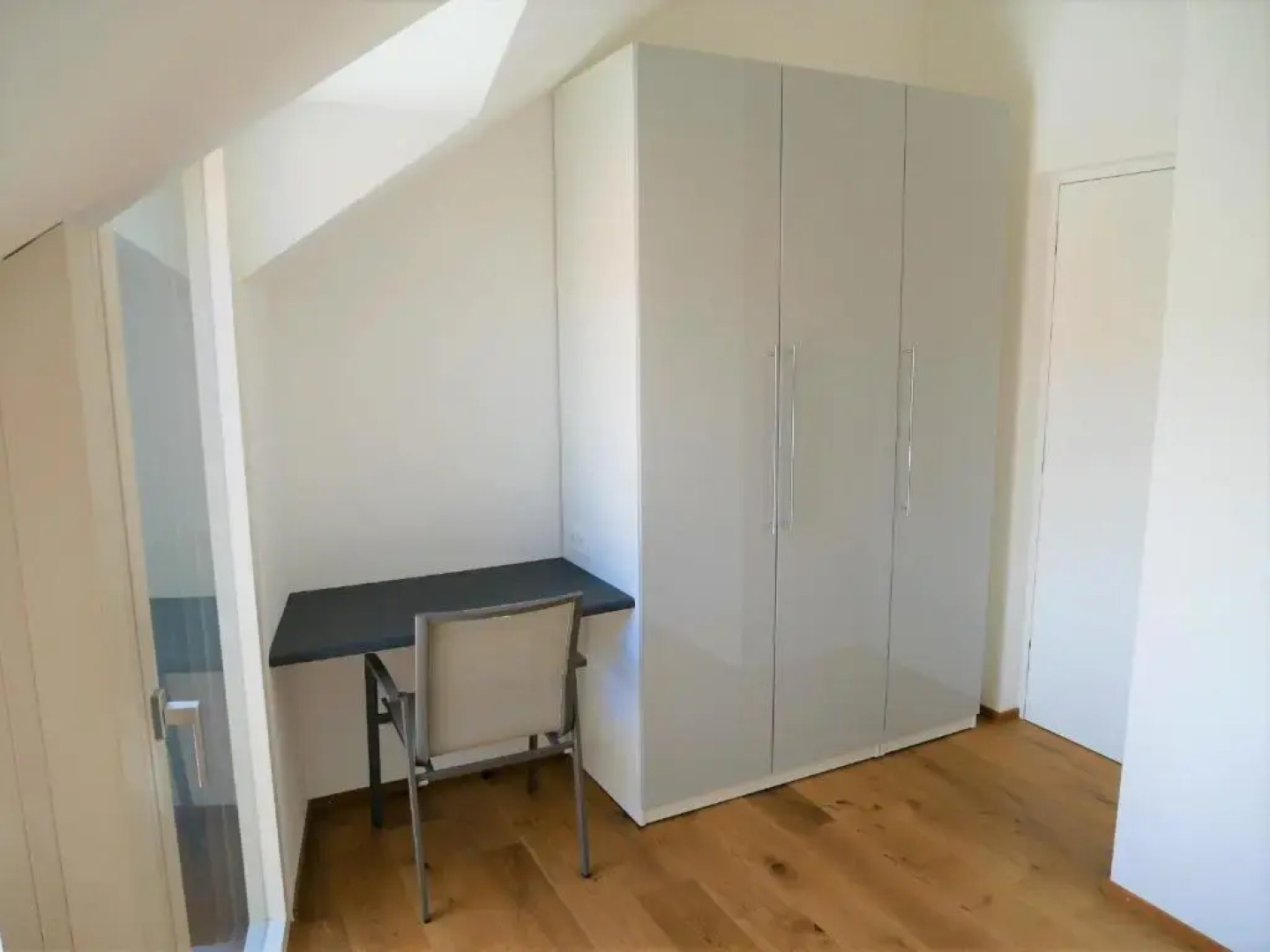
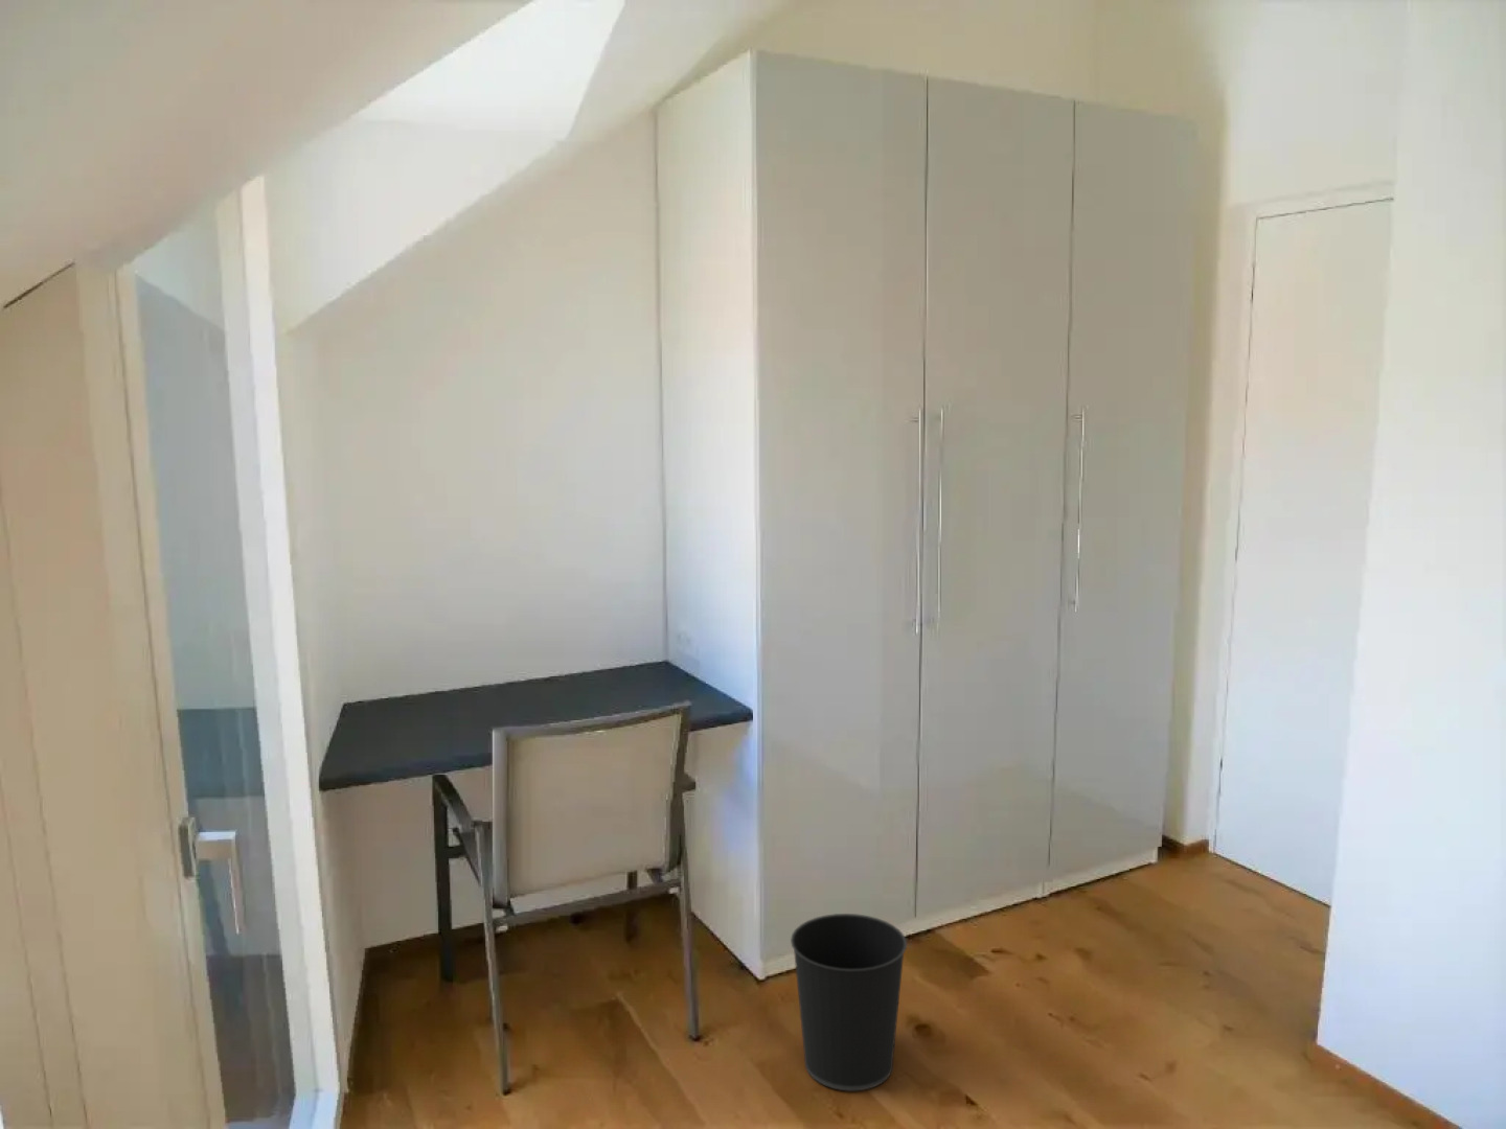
+ wastebasket [790,913,908,1092]
